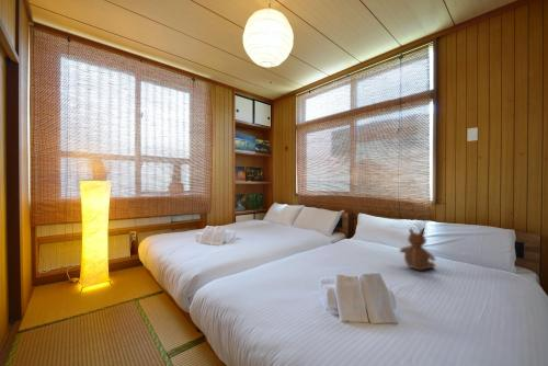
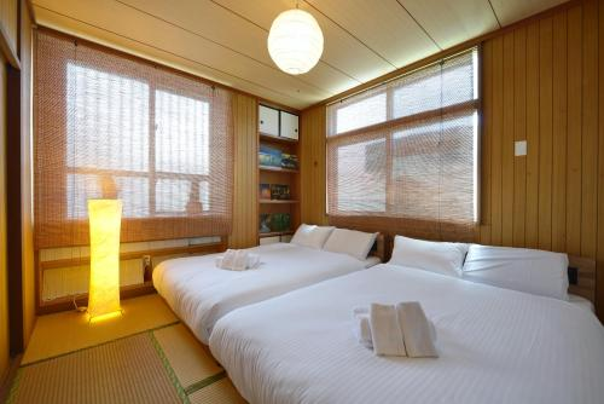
- teddy bear [398,227,437,272]
